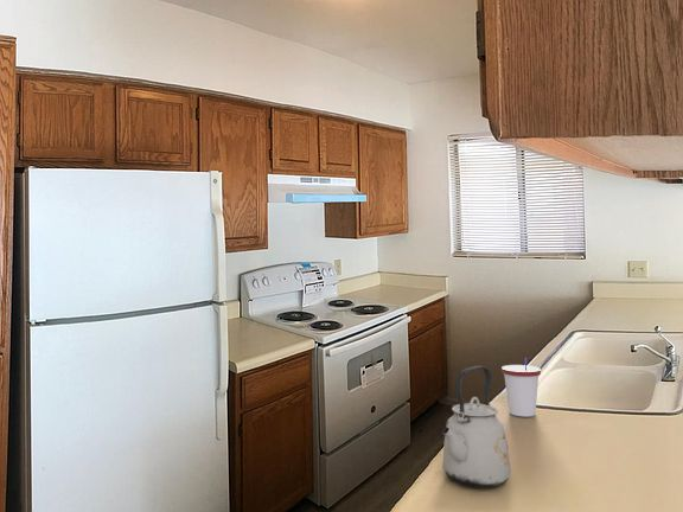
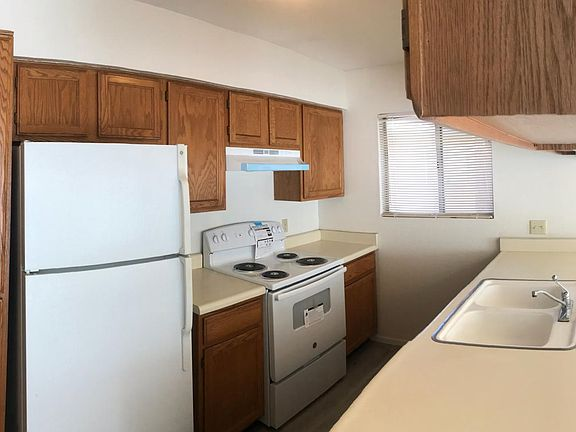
- cup [500,357,542,417]
- kettle [441,365,512,488]
